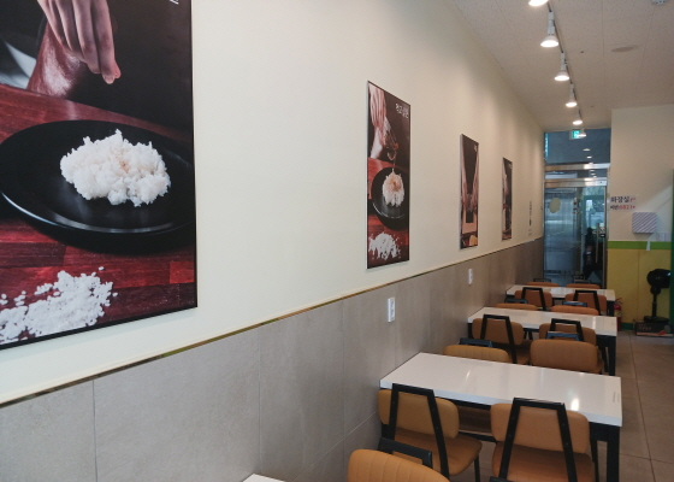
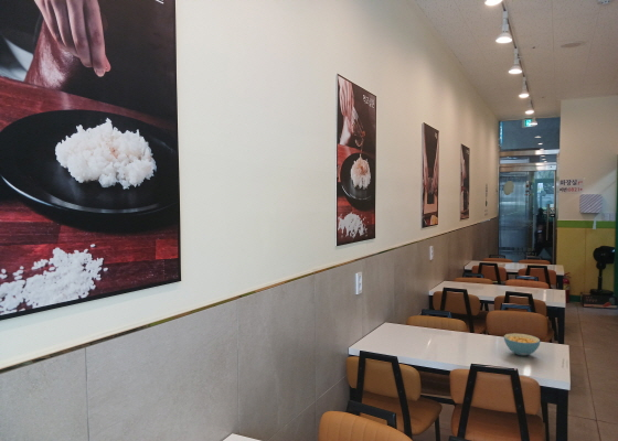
+ cereal bowl [503,332,541,357]
